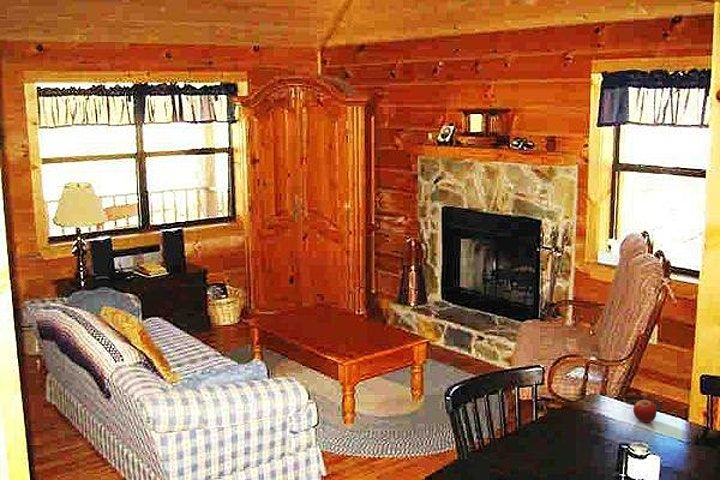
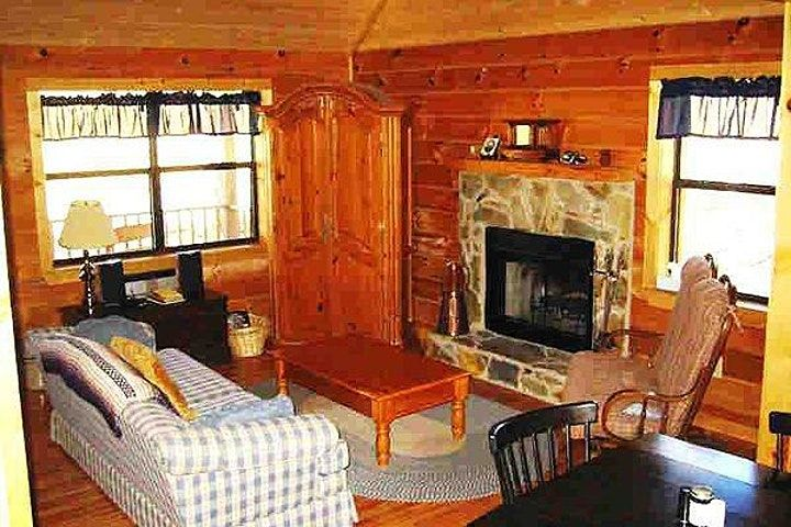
- fruit [632,399,658,423]
